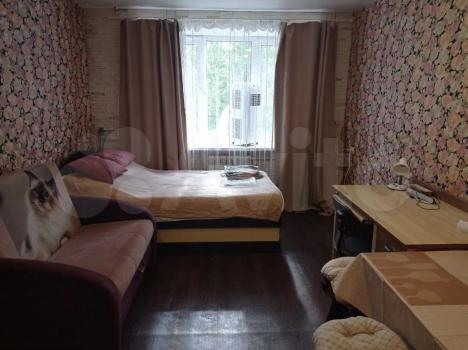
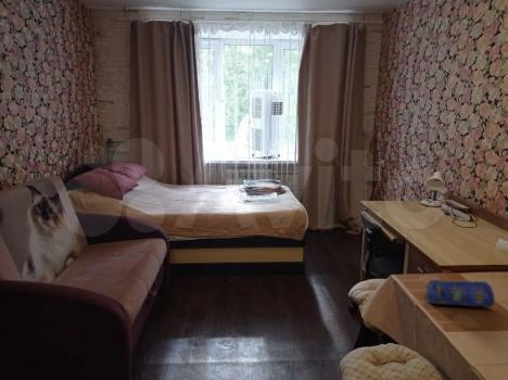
+ pencil case [426,279,496,308]
